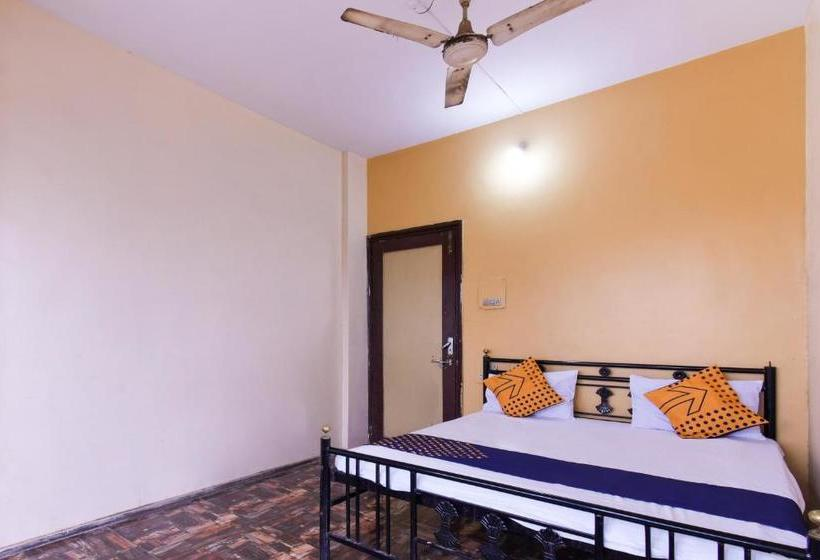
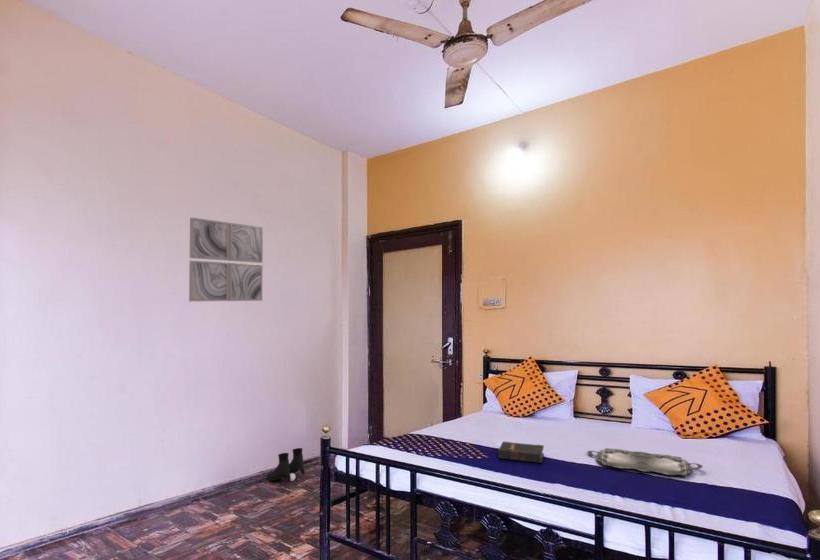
+ boots [266,447,306,482]
+ hardback book [498,440,545,464]
+ wall art [188,217,264,302]
+ serving tray [587,447,704,477]
